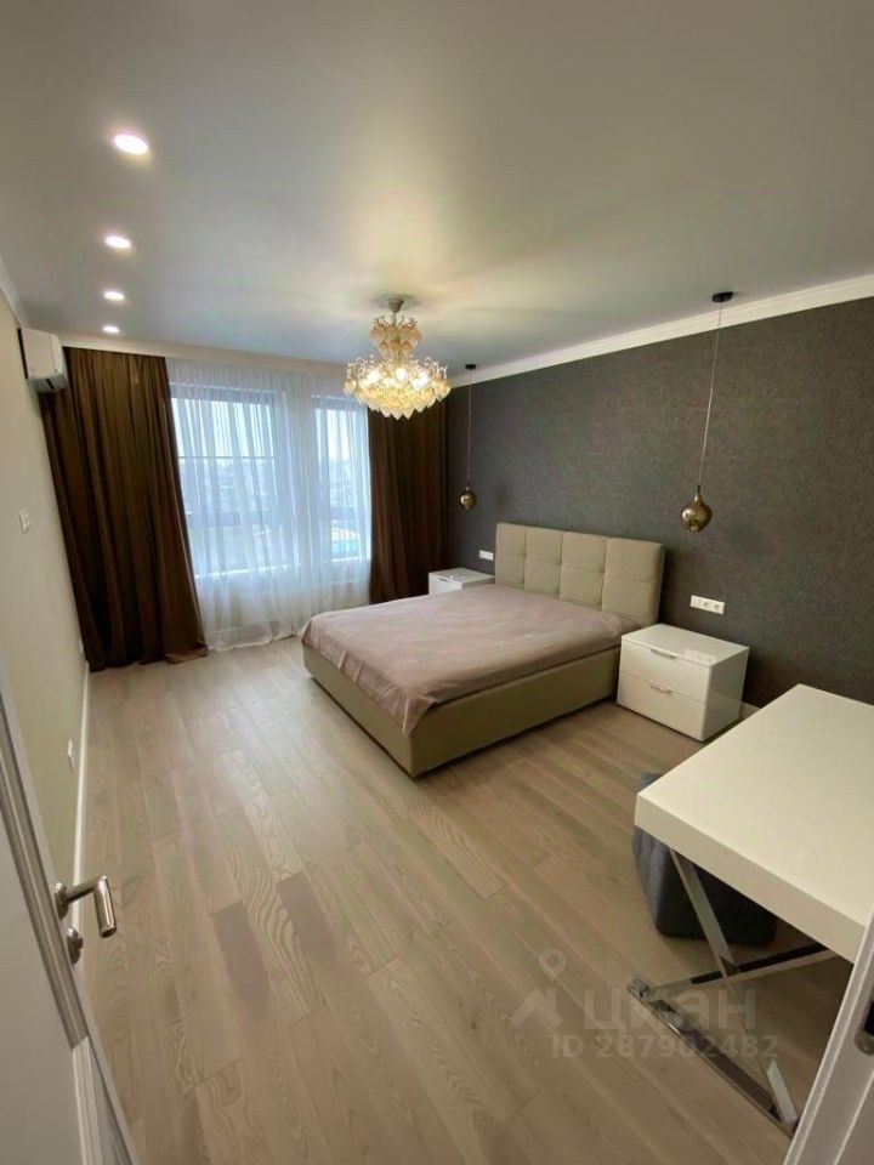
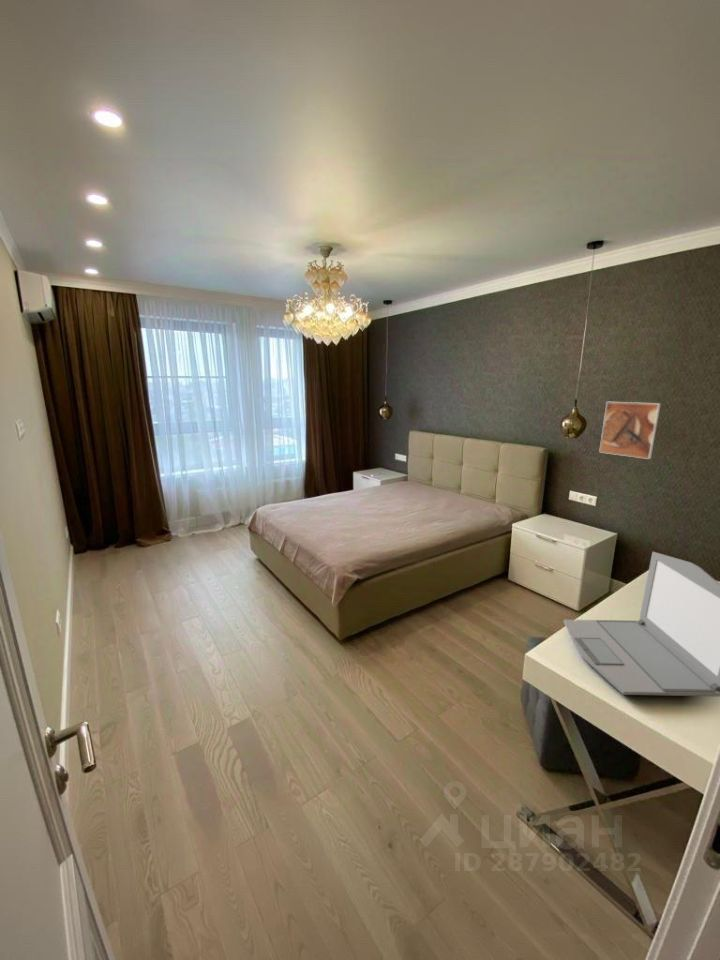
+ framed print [598,401,662,460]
+ laptop [563,551,720,697]
